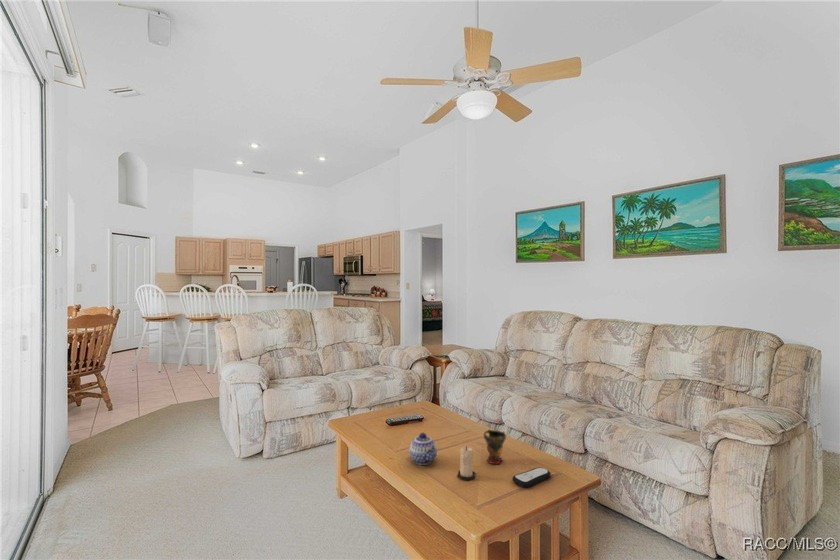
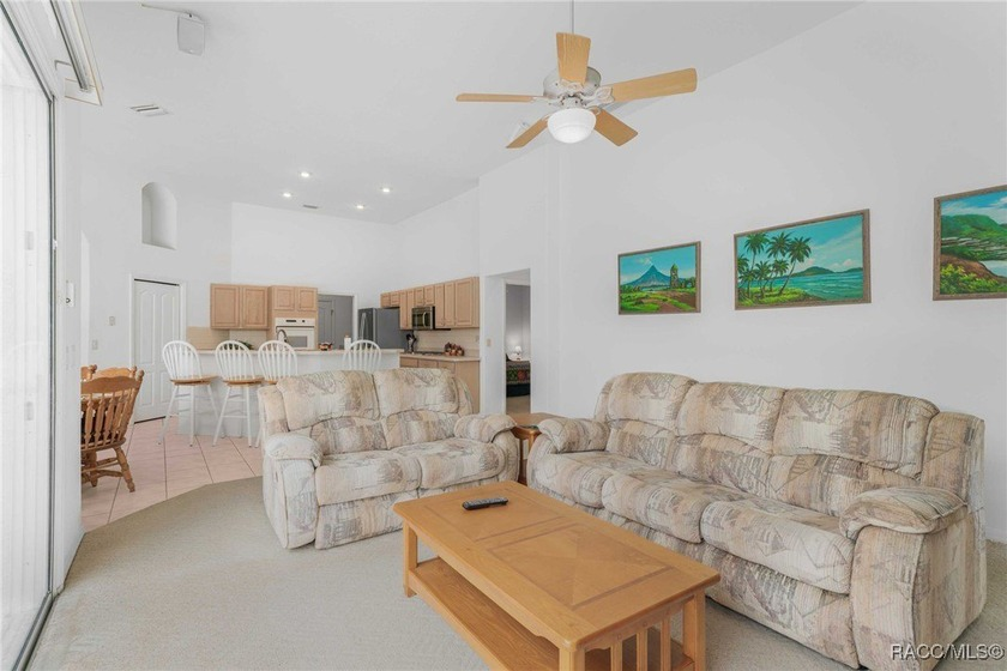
- remote control [512,467,552,488]
- cup [482,428,507,465]
- candle [456,445,476,481]
- teapot [409,432,438,466]
